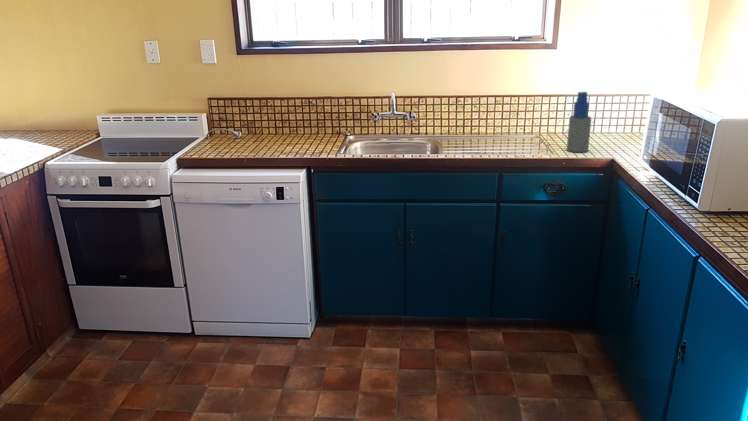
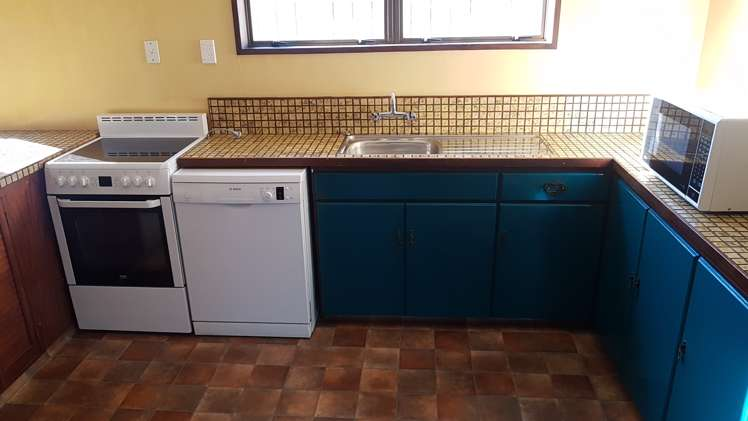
- spray bottle [566,91,592,153]
